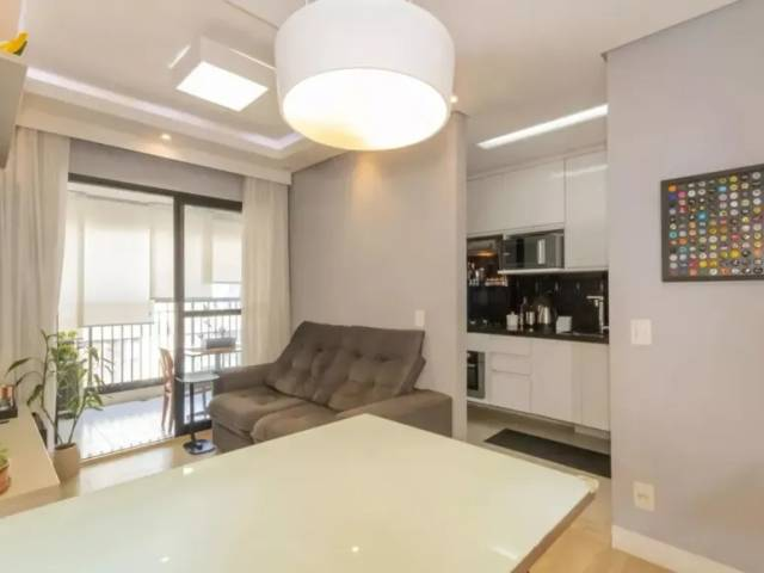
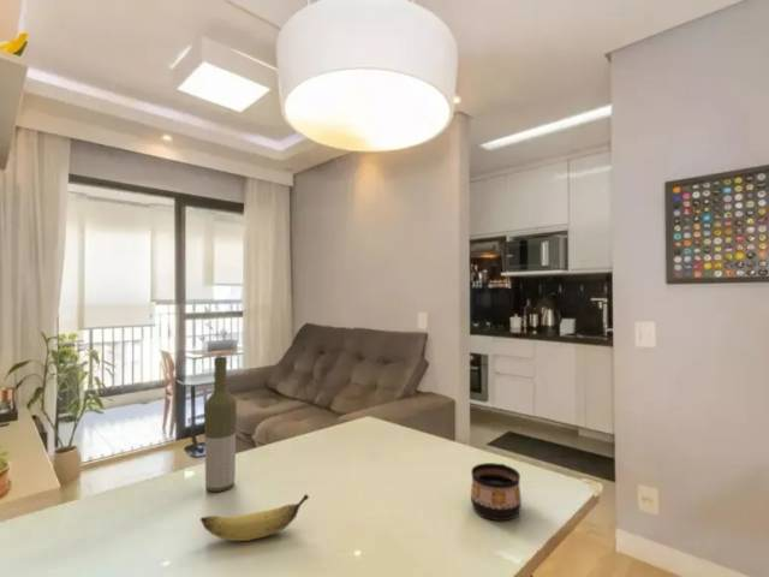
+ bottle [203,356,238,493]
+ cup [470,462,523,522]
+ banana [199,493,310,542]
